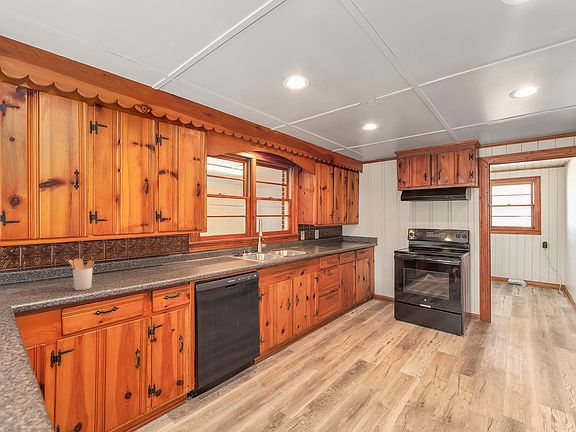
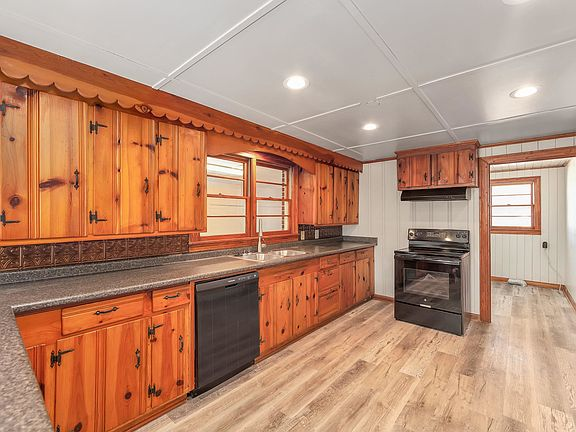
- utensil holder [67,258,95,291]
